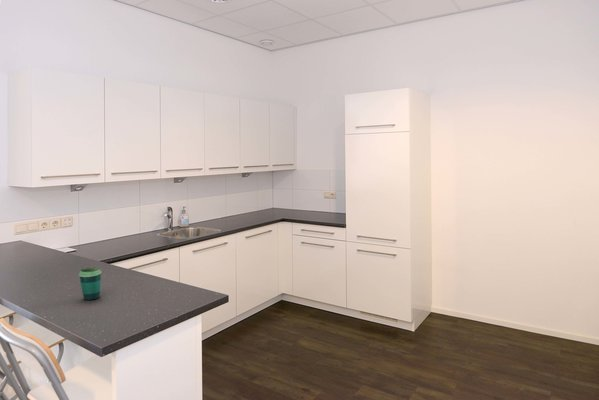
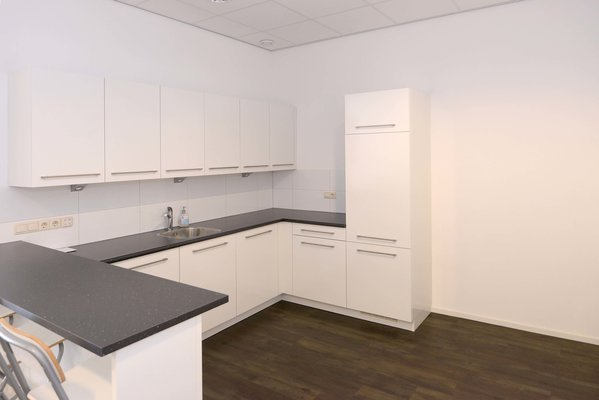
- cup [78,267,102,301]
